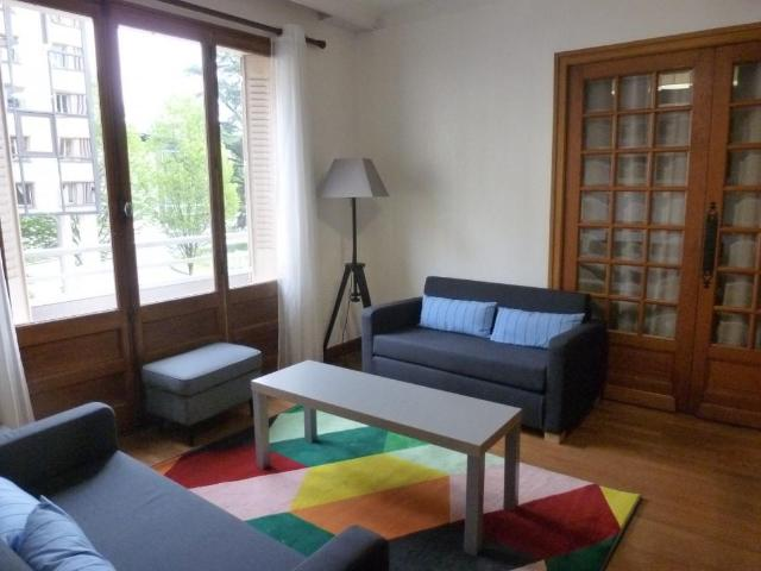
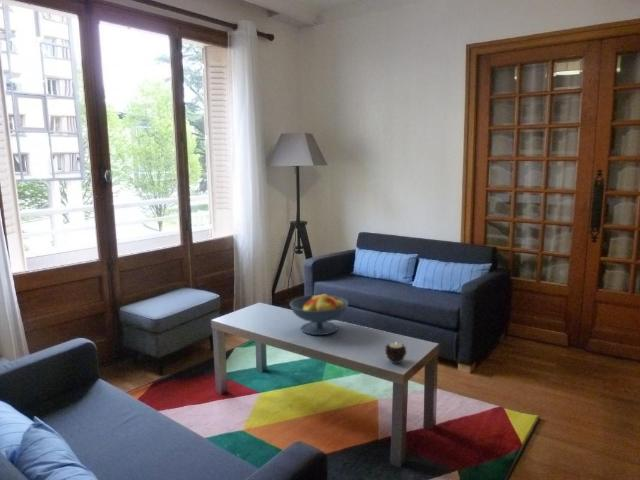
+ fruit bowl [289,291,350,336]
+ candle [384,342,408,364]
